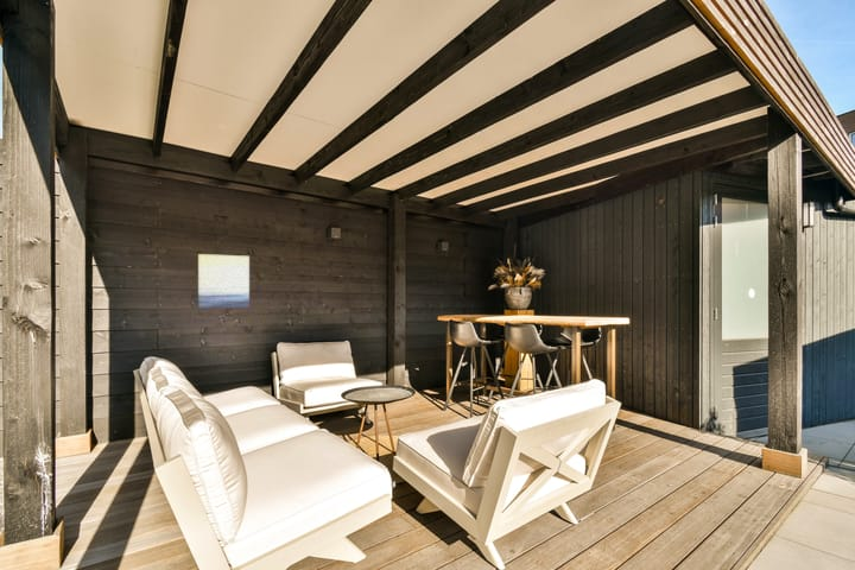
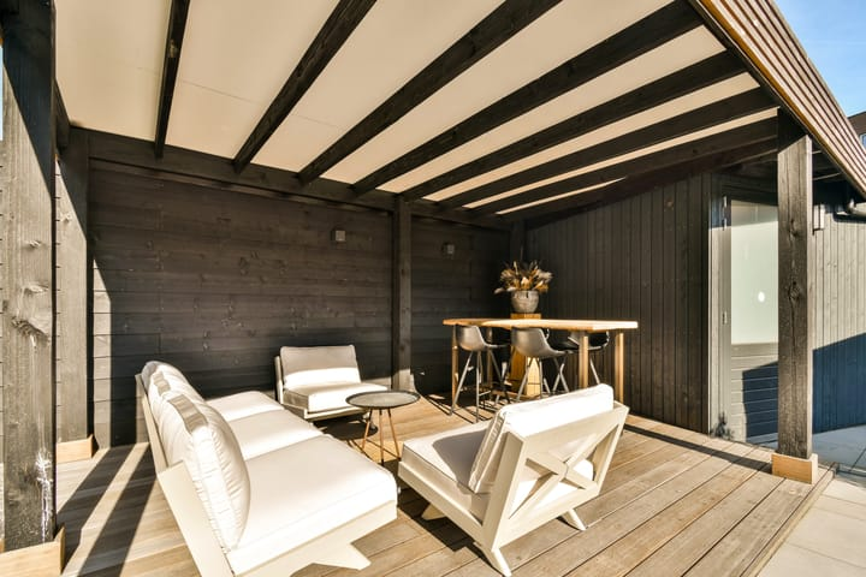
- wall art [197,253,251,310]
